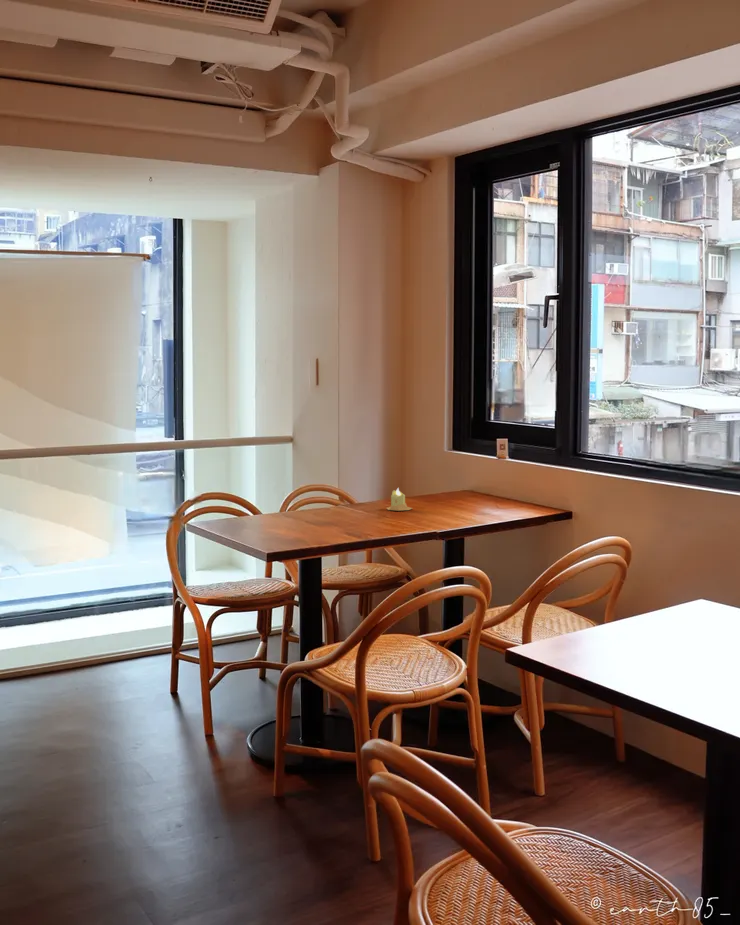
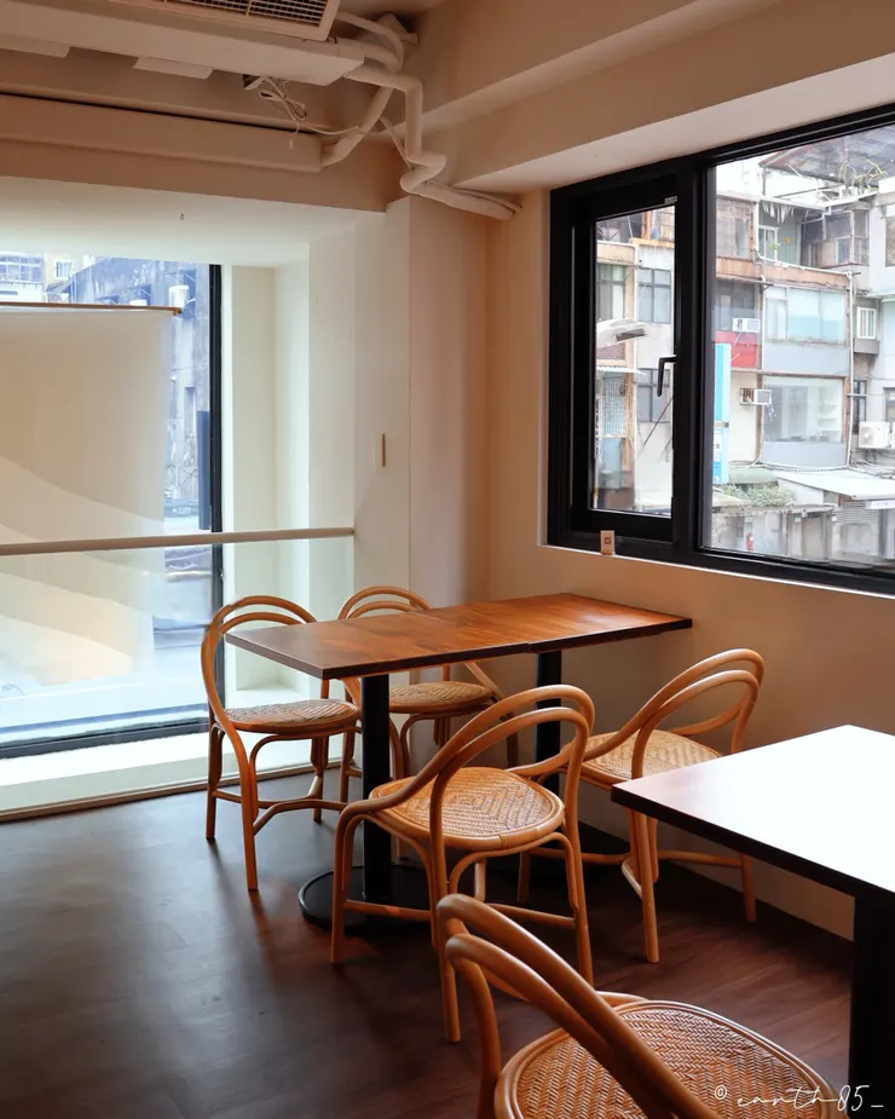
- candle [386,487,413,512]
